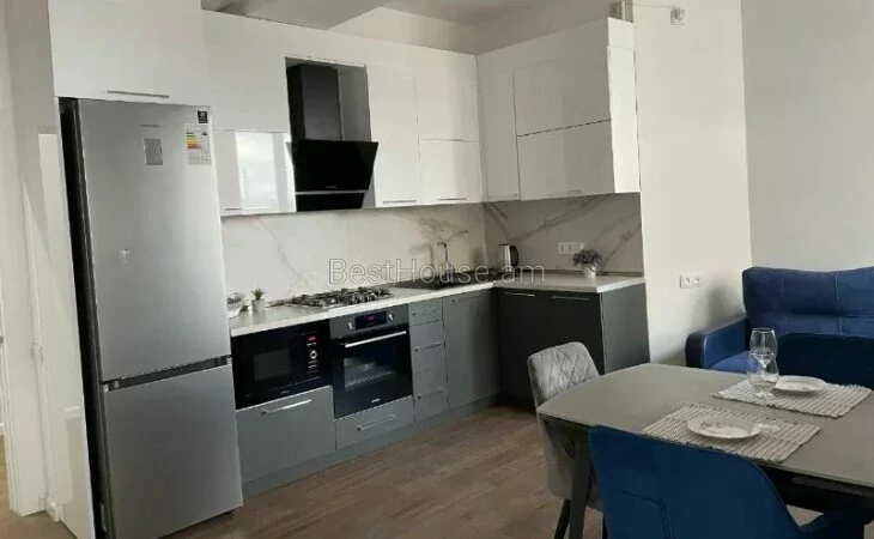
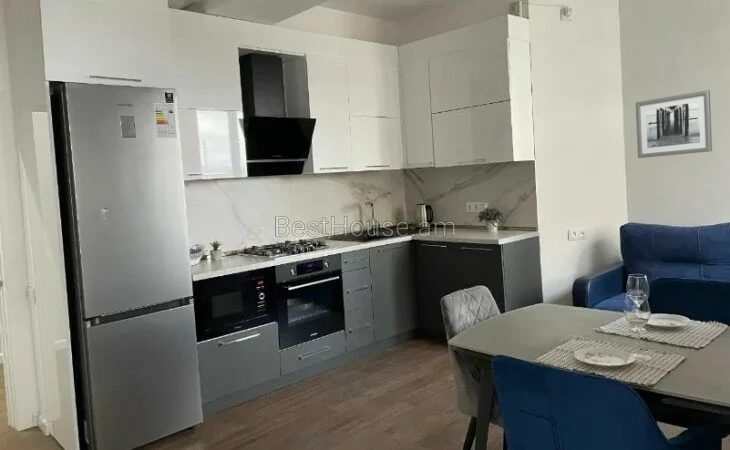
+ wall art [635,89,713,159]
